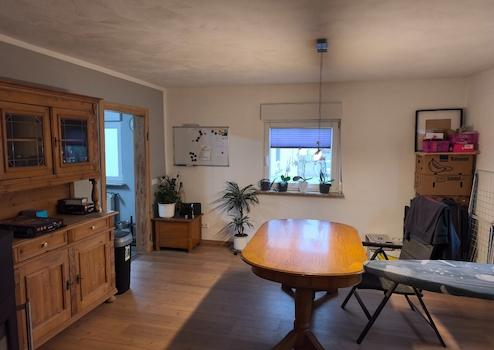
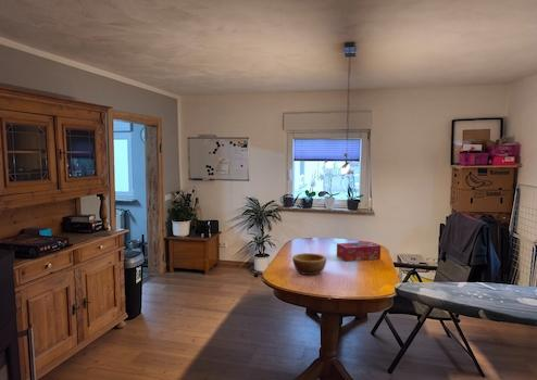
+ tissue box [336,241,382,262]
+ bowl [291,252,327,276]
